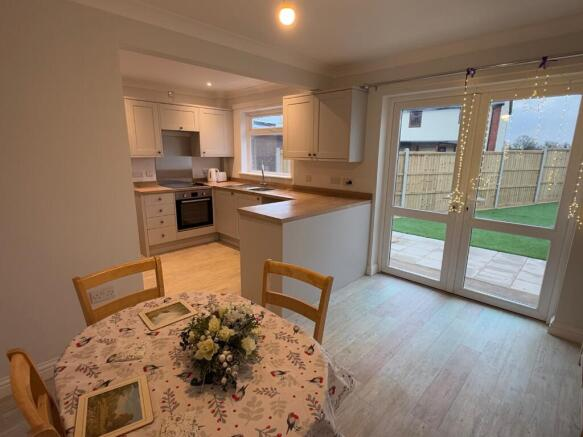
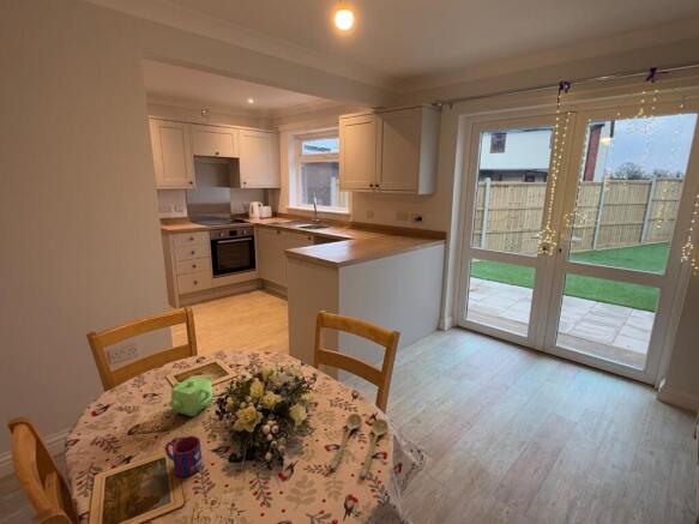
+ spoon [330,412,388,478]
+ mug [164,435,203,477]
+ teapot [168,375,213,417]
